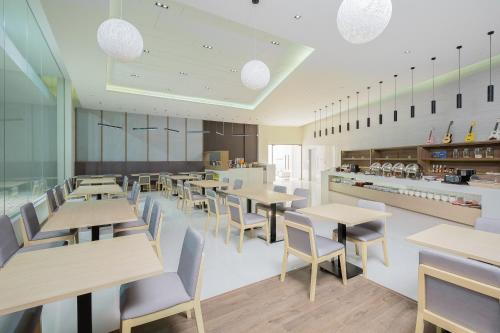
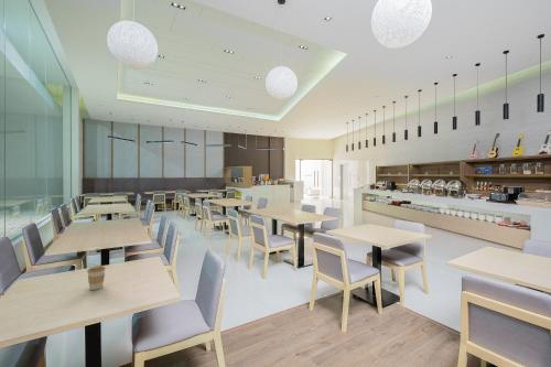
+ coffee cup [86,265,107,291]
